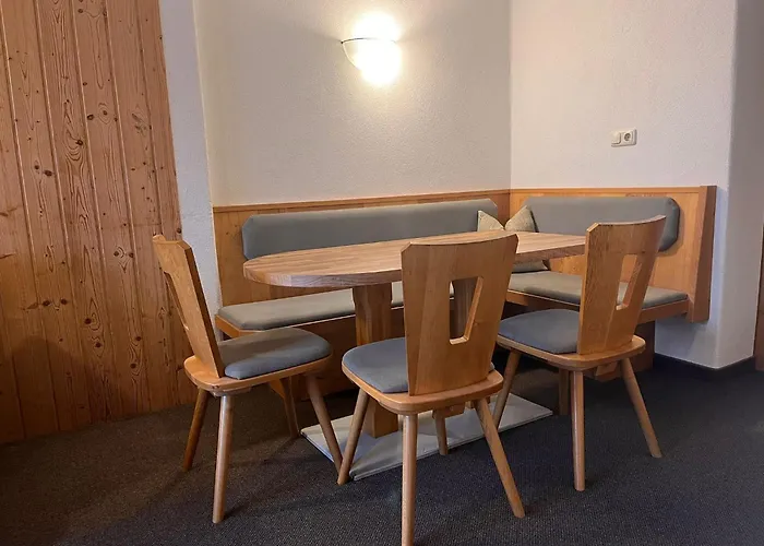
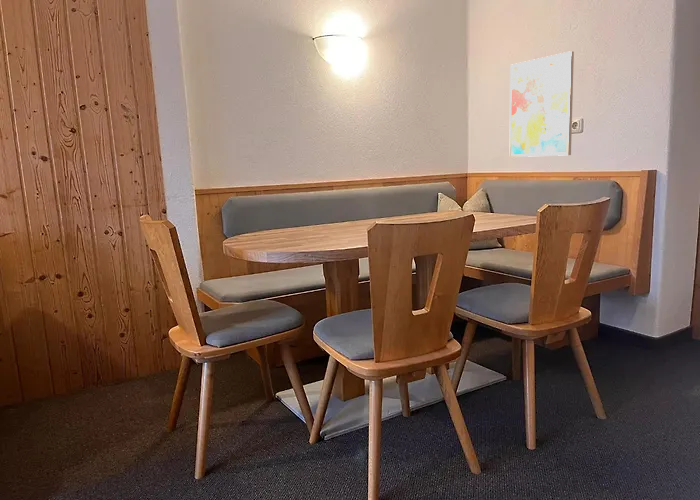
+ wall art [509,50,575,158]
